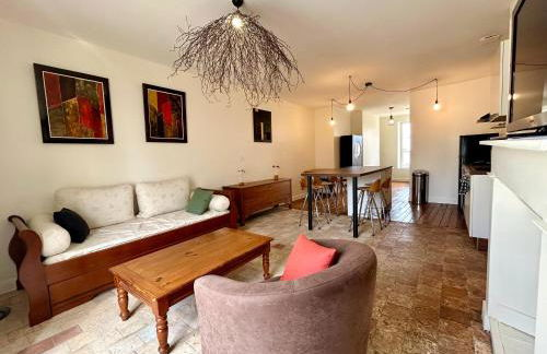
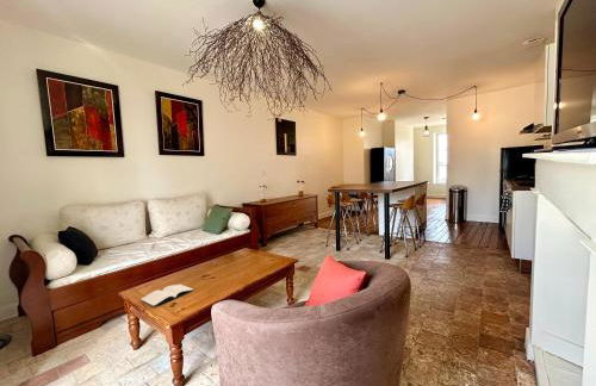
+ book [139,284,195,307]
